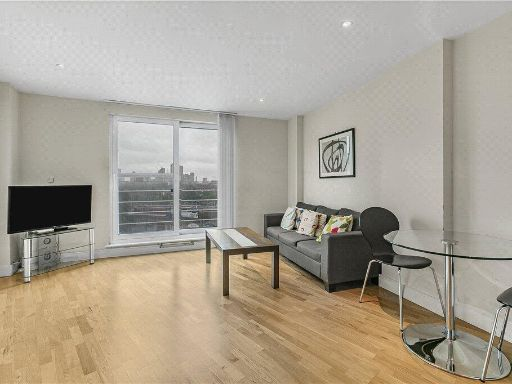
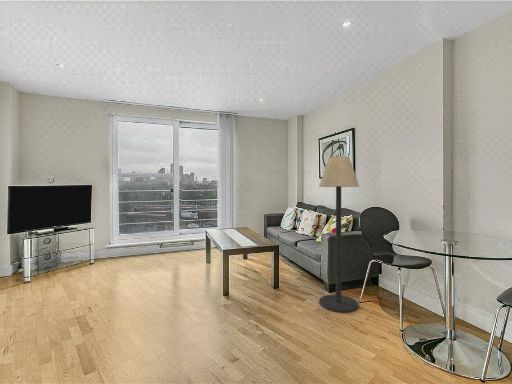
+ floor lamp [318,155,361,313]
